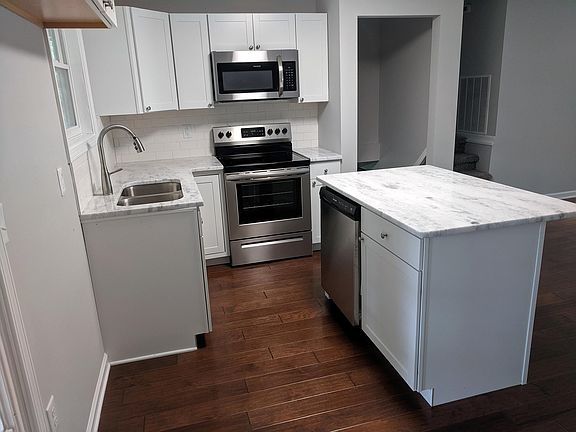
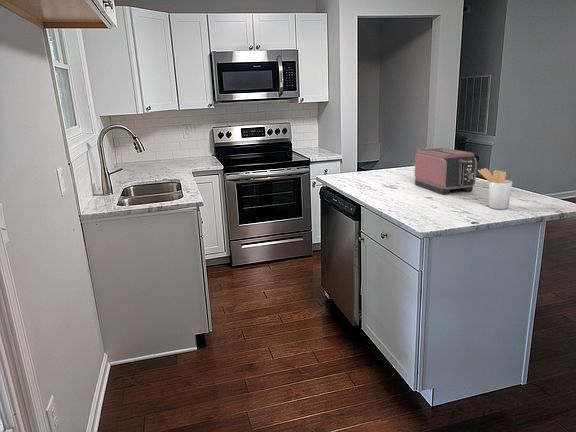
+ utensil holder [477,167,513,210]
+ toaster [414,147,478,195]
